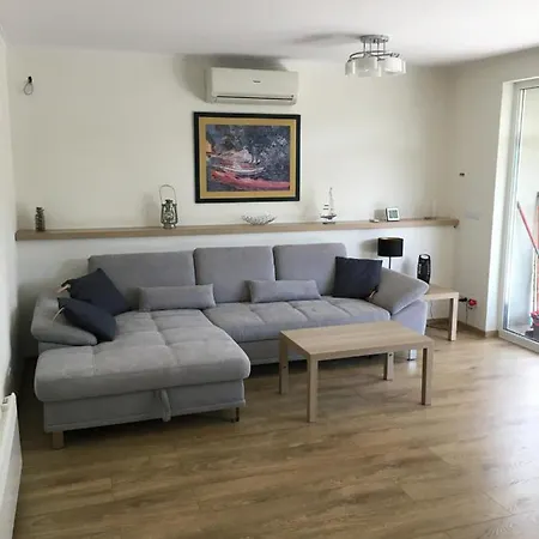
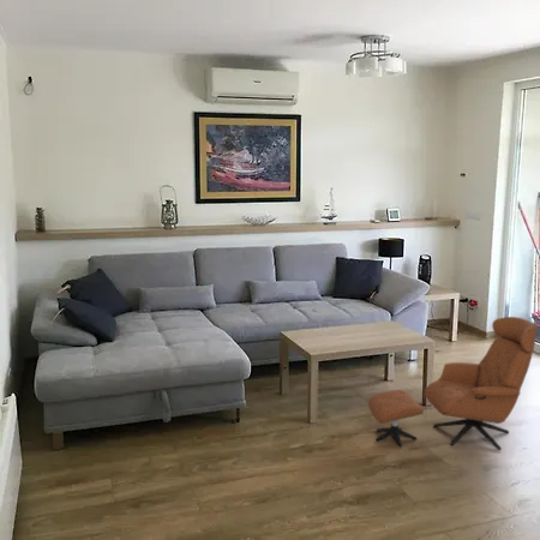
+ armchair [367,316,538,451]
